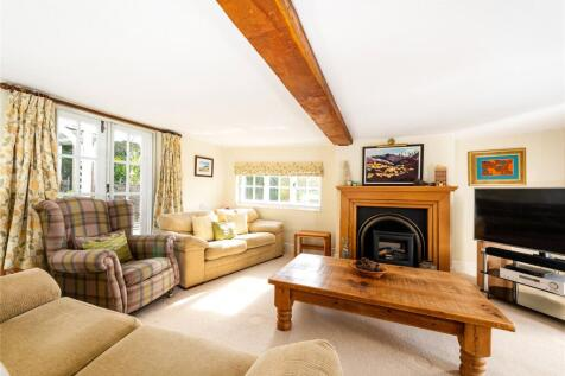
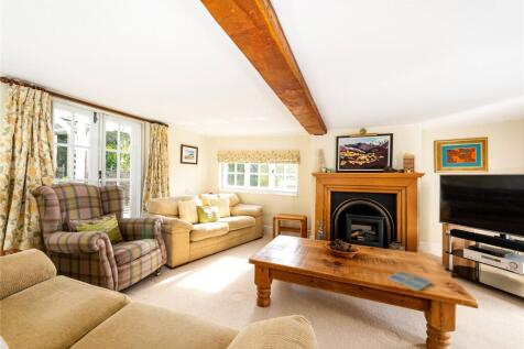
+ drink coaster [386,270,433,292]
